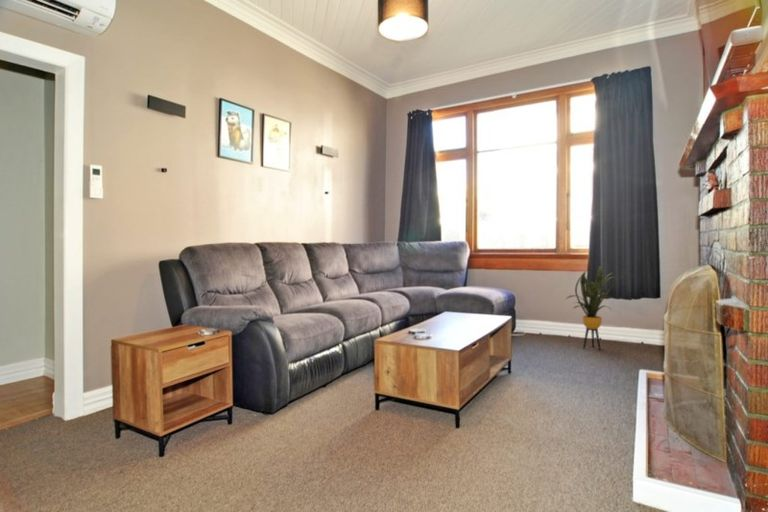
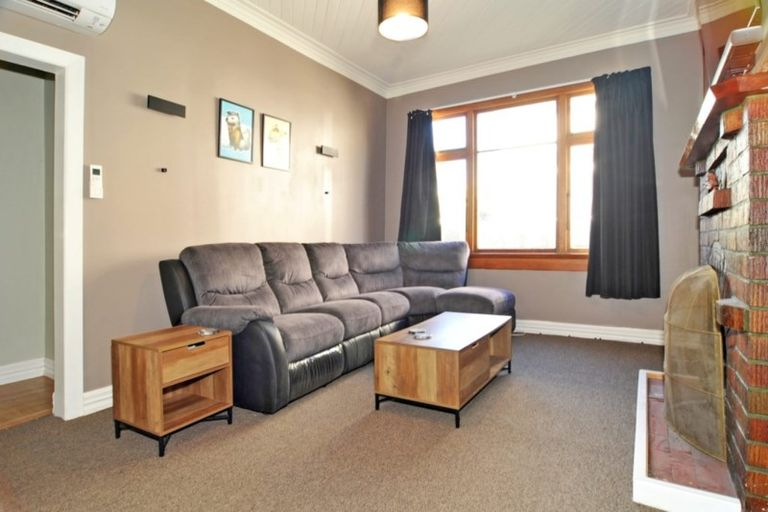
- house plant [564,265,628,351]
